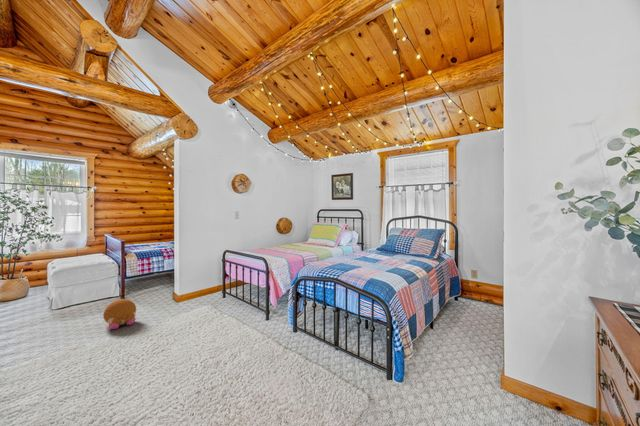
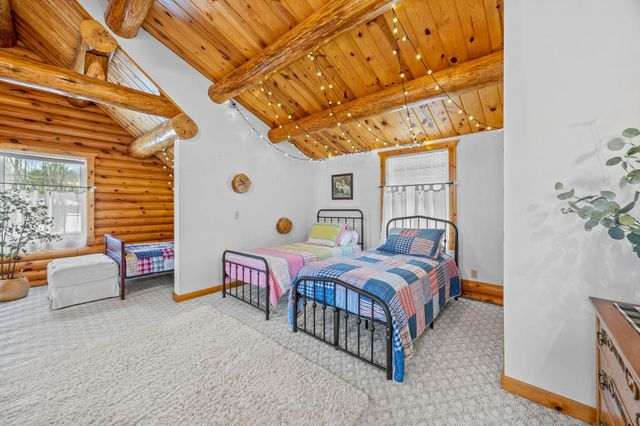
- plush toy [102,298,137,330]
